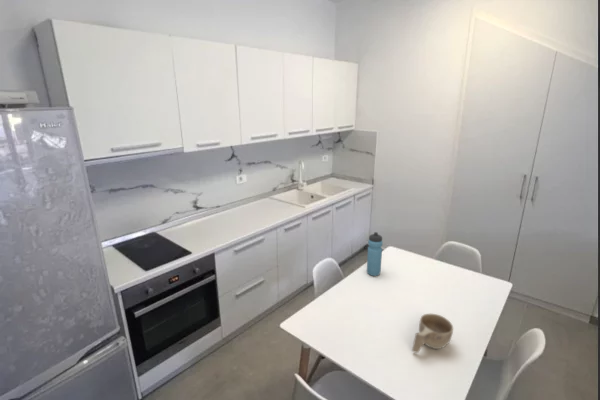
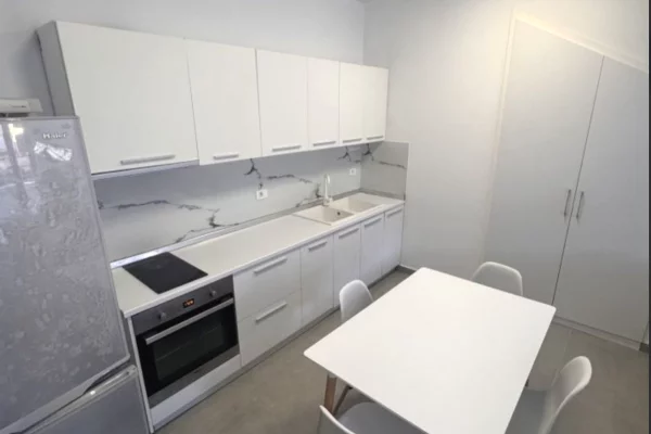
- cup [411,313,454,354]
- water bottle [366,231,384,277]
